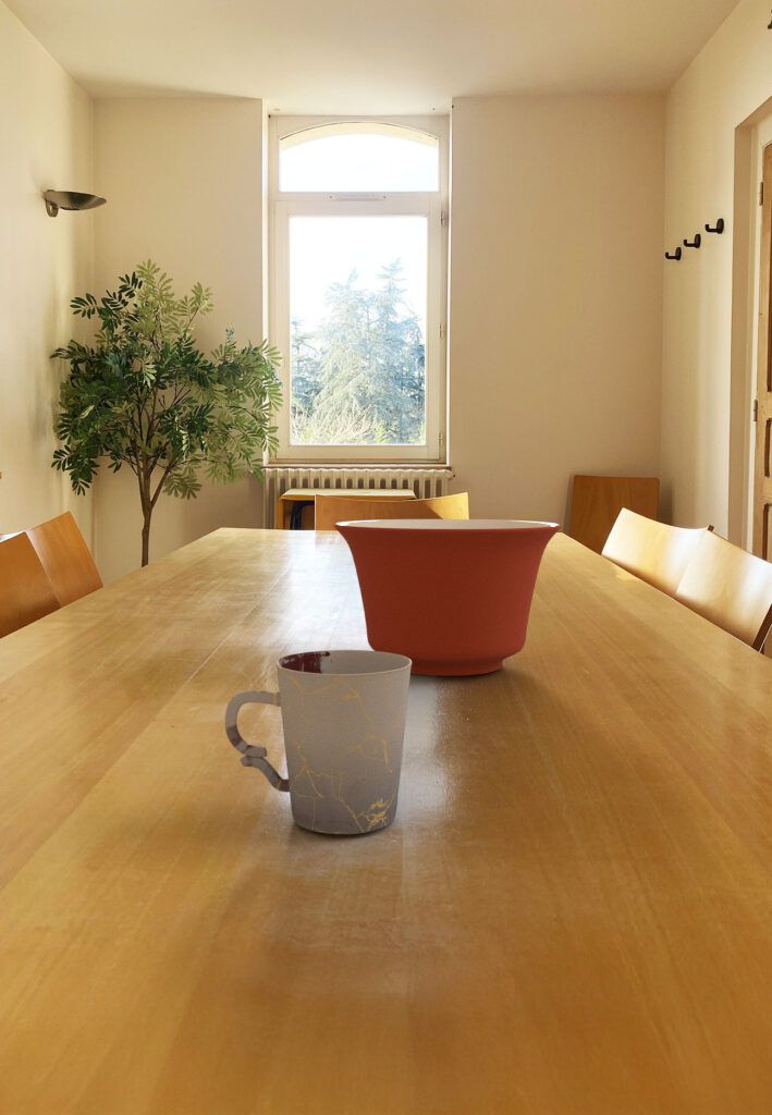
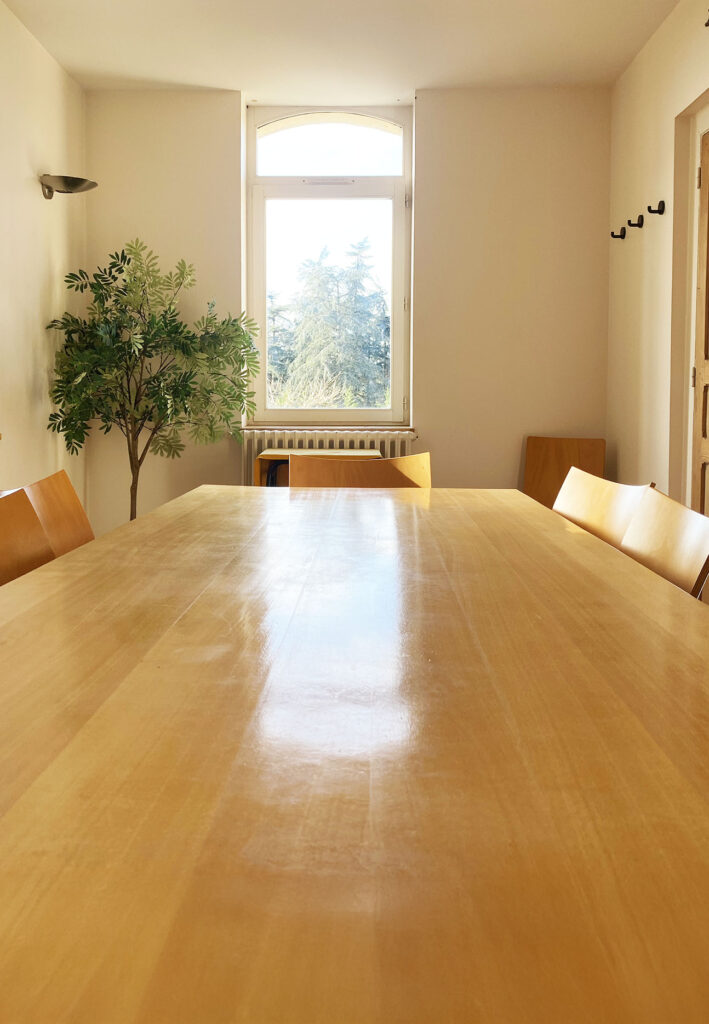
- cup [224,649,412,835]
- mixing bowl [333,518,563,677]
